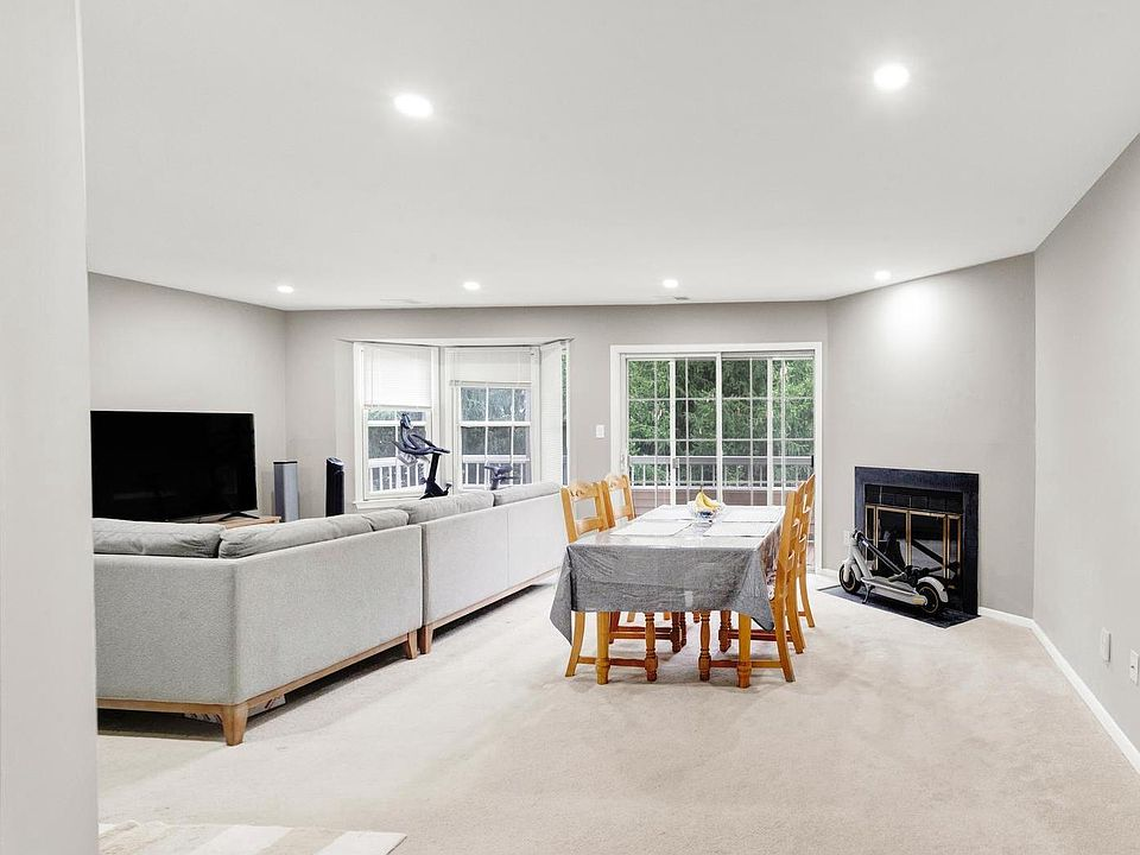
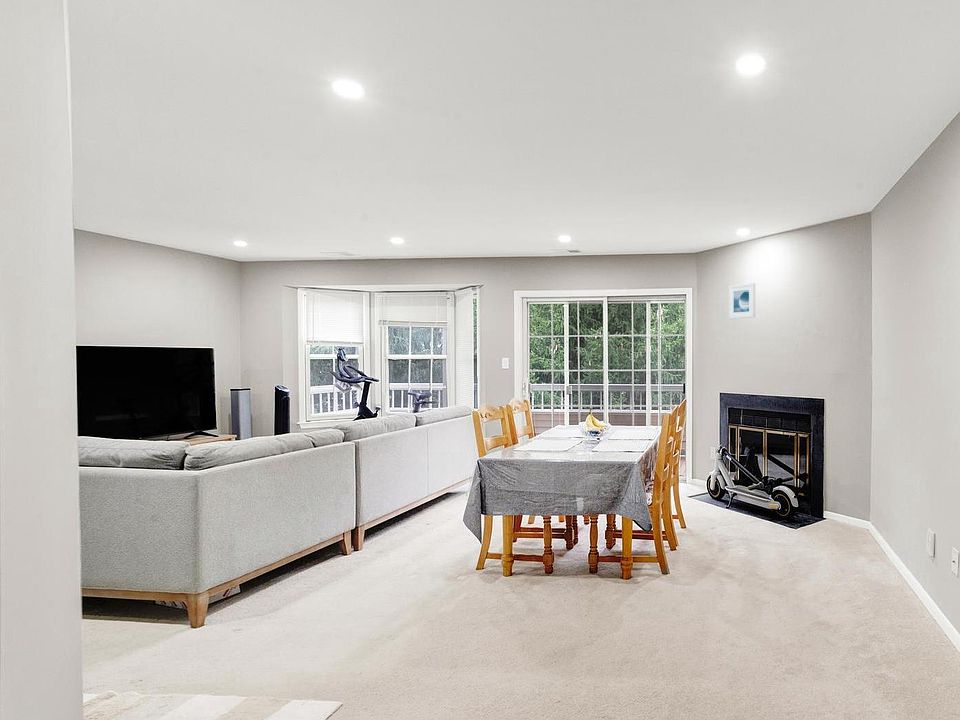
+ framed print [728,282,756,320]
